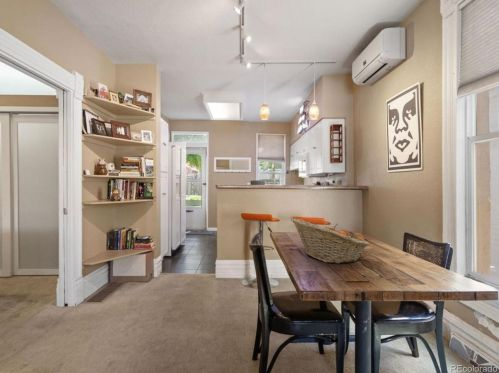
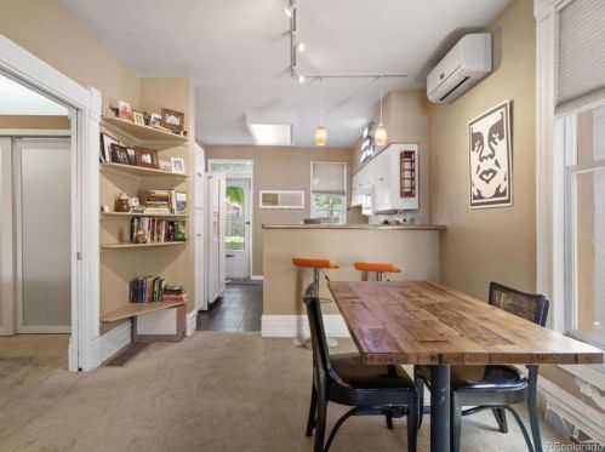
- fruit basket [291,217,370,265]
